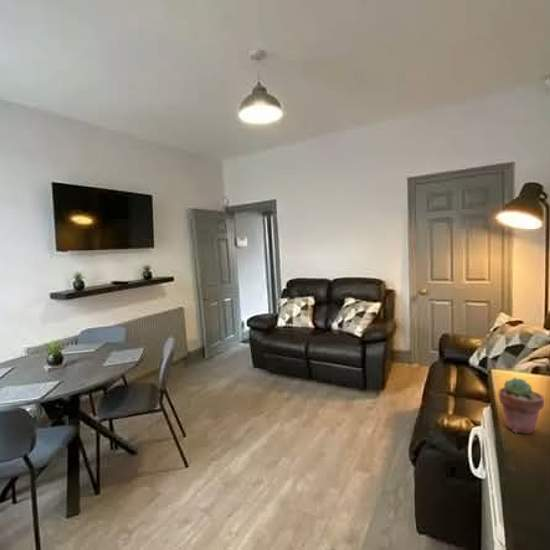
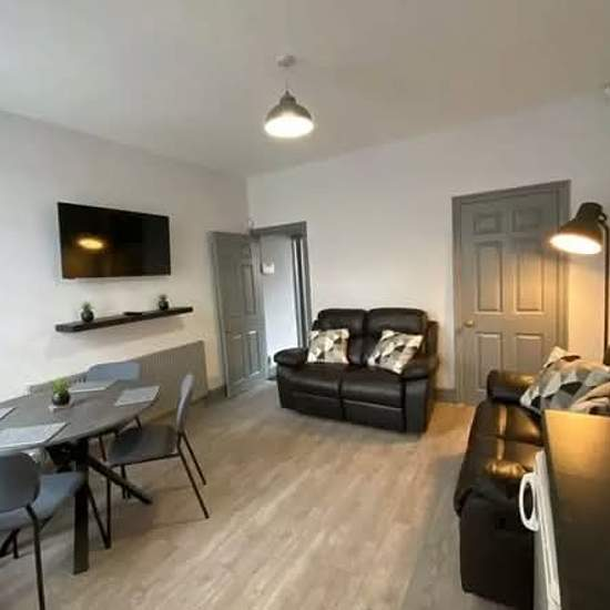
- potted succulent [498,376,545,435]
